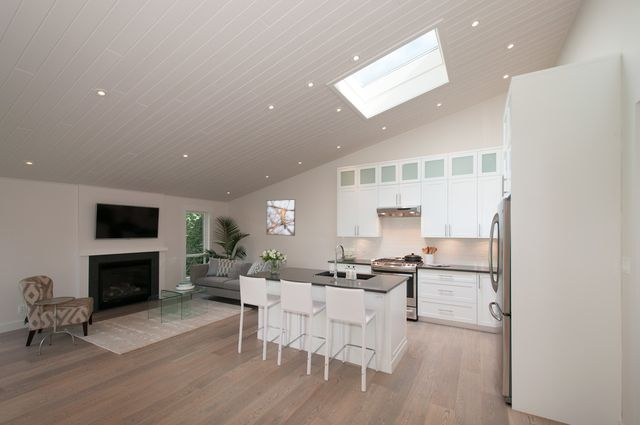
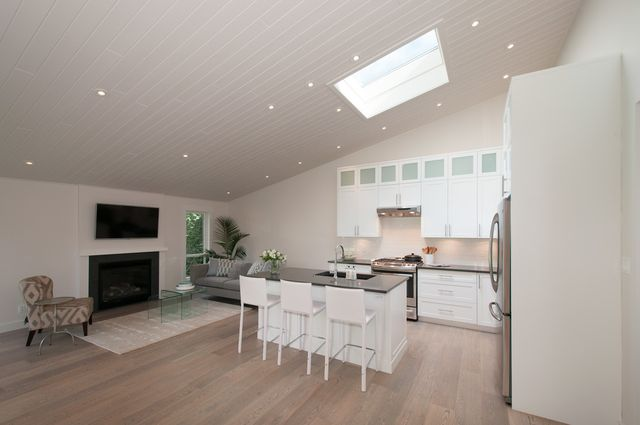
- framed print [266,198,296,237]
